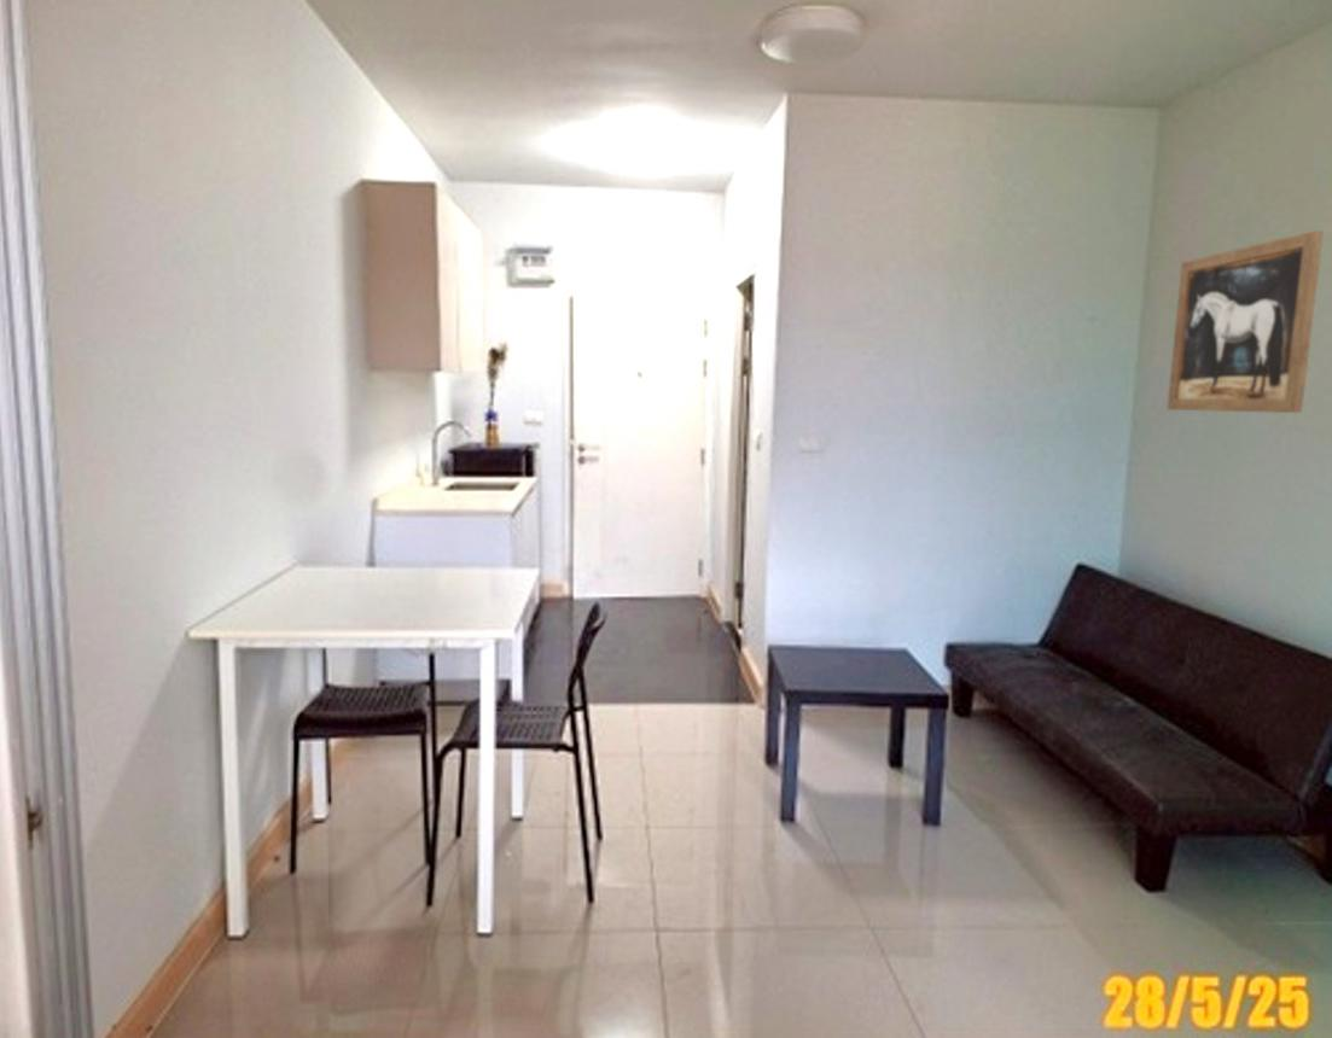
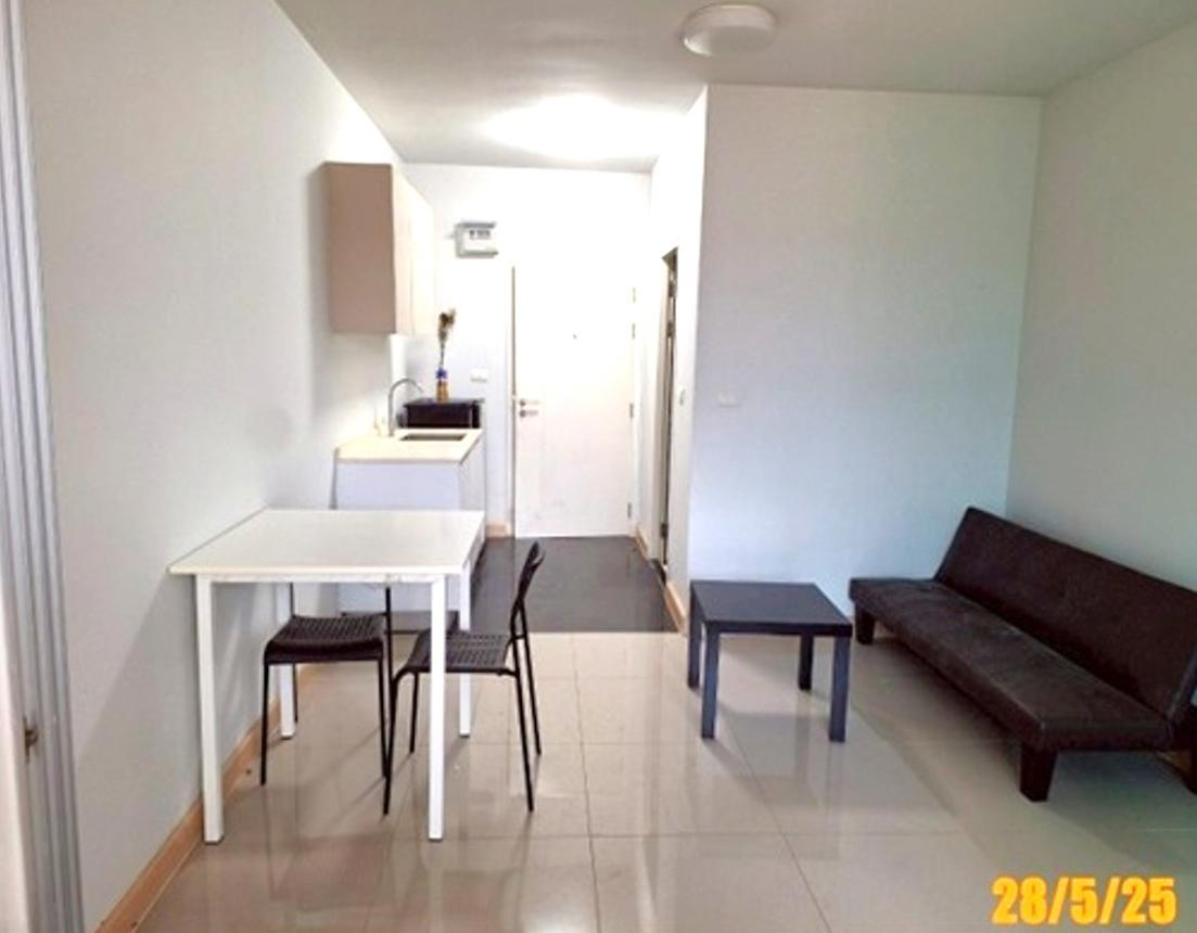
- wall art [1167,229,1325,414]
